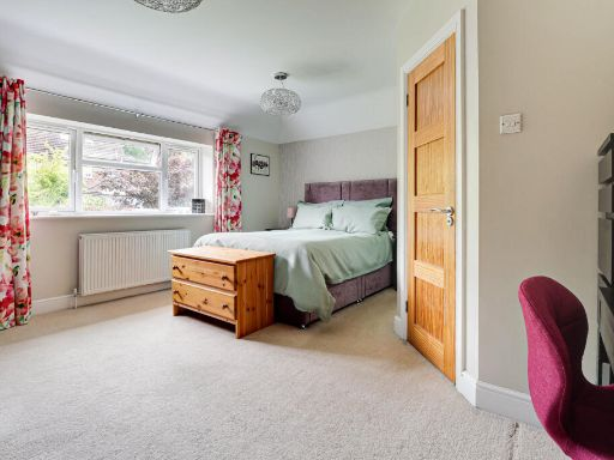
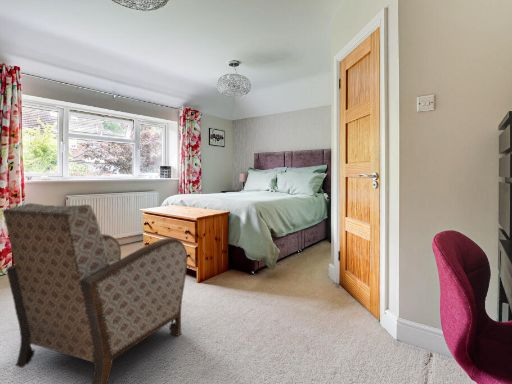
+ armchair [2,202,188,384]
